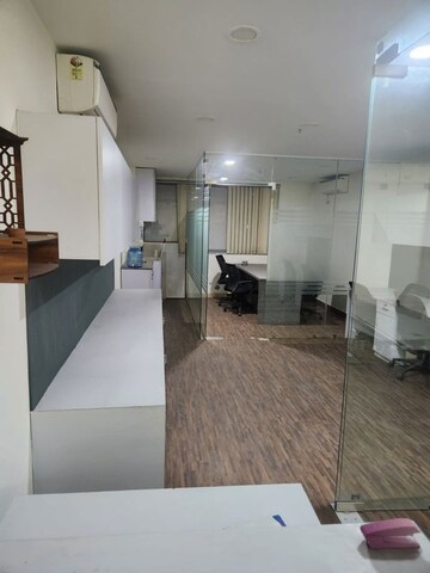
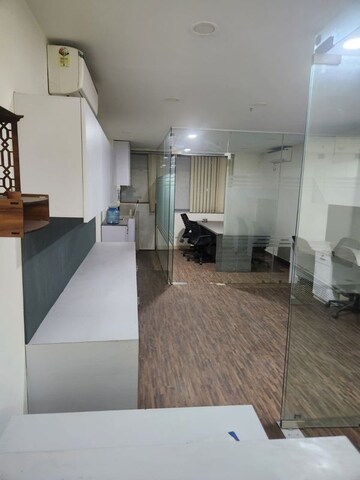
- stapler [358,517,422,550]
